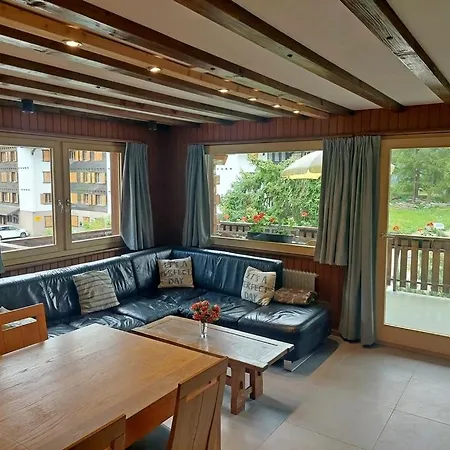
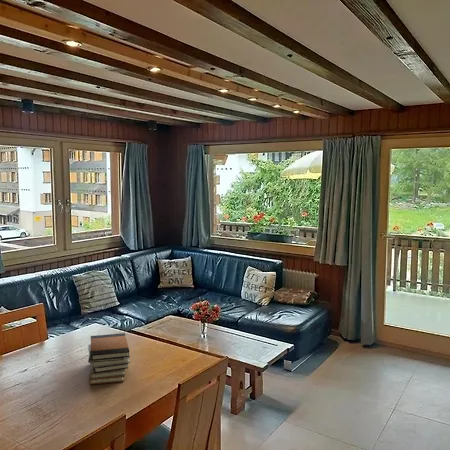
+ book stack [87,332,131,386]
